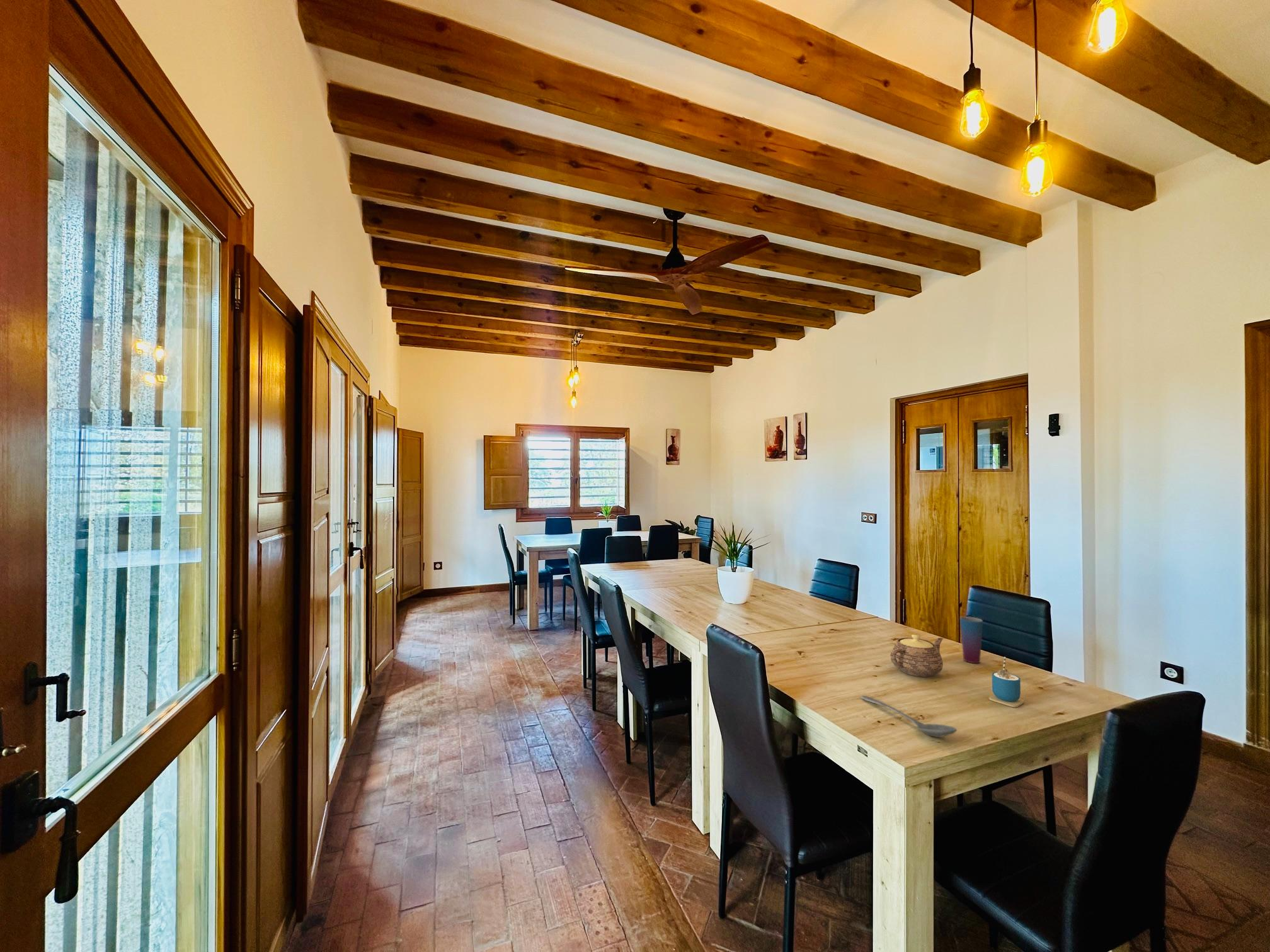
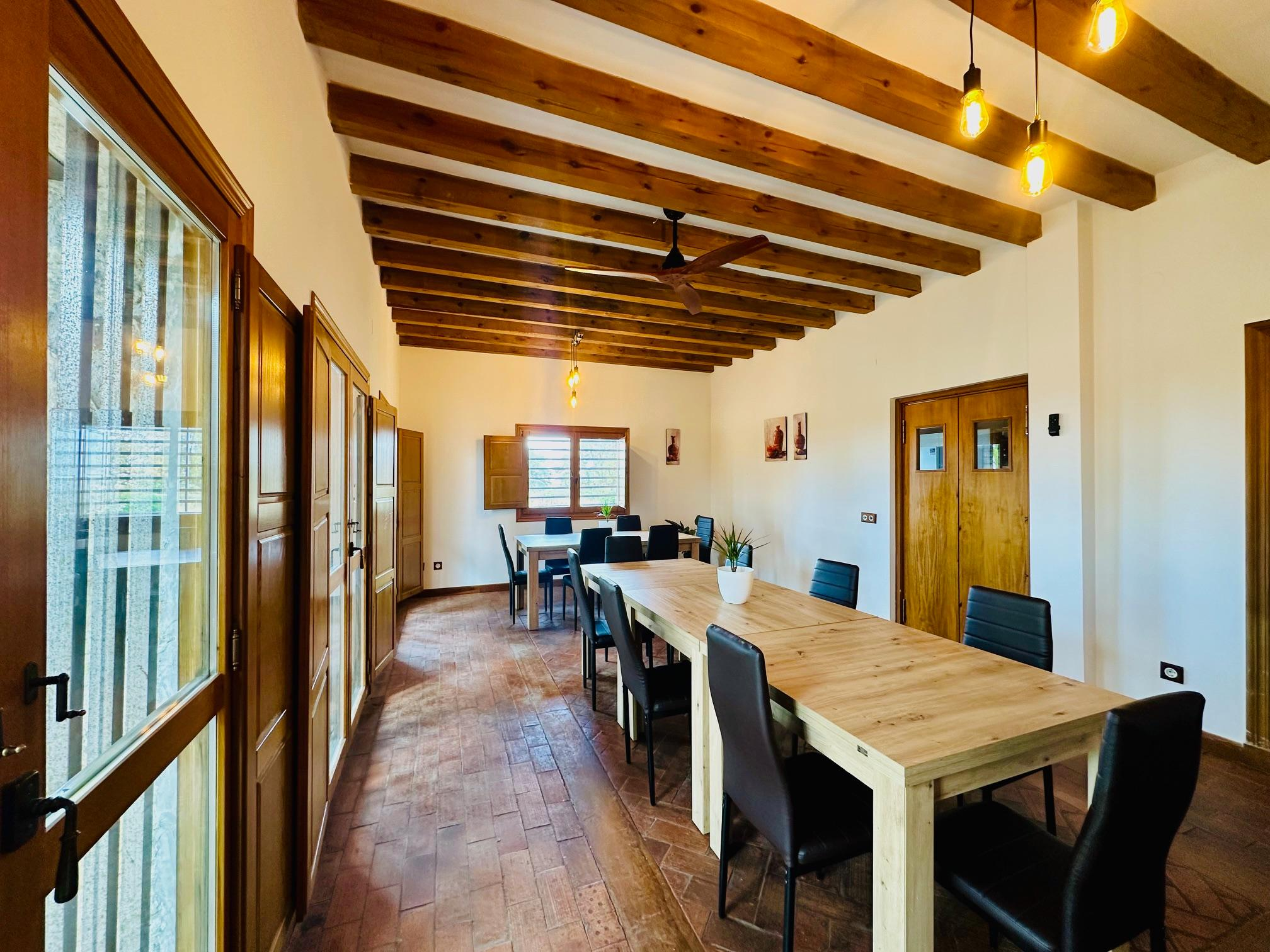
- stirrer [861,695,958,738]
- cup [988,656,1025,708]
- cup [959,616,983,664]
- teapot [890,634,944,677]
